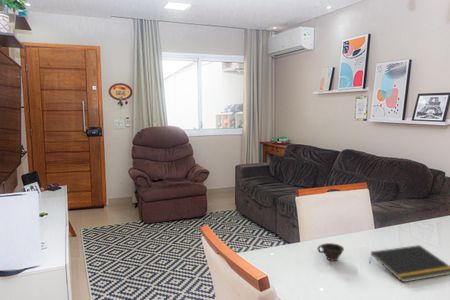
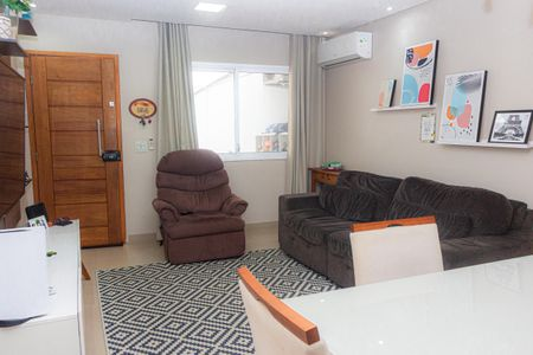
- cup [317,242,345,262]
- notepad [369,244,450,283]
